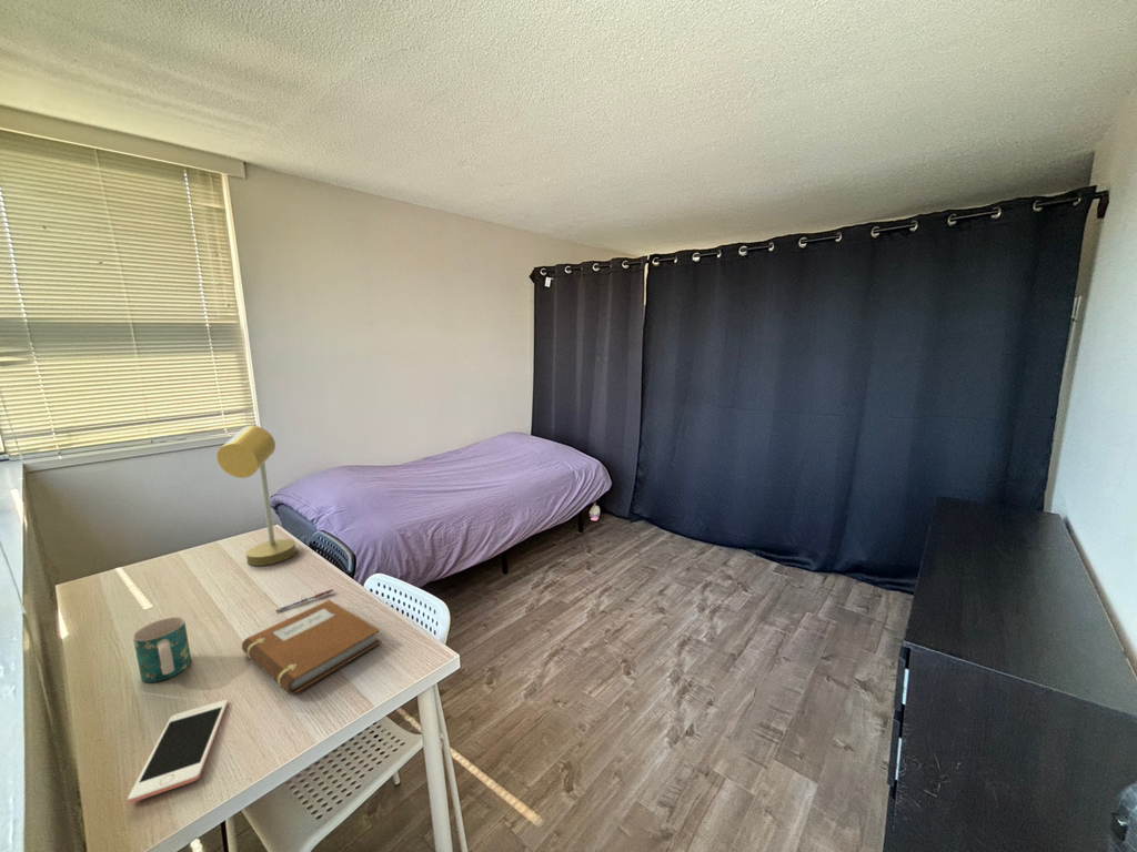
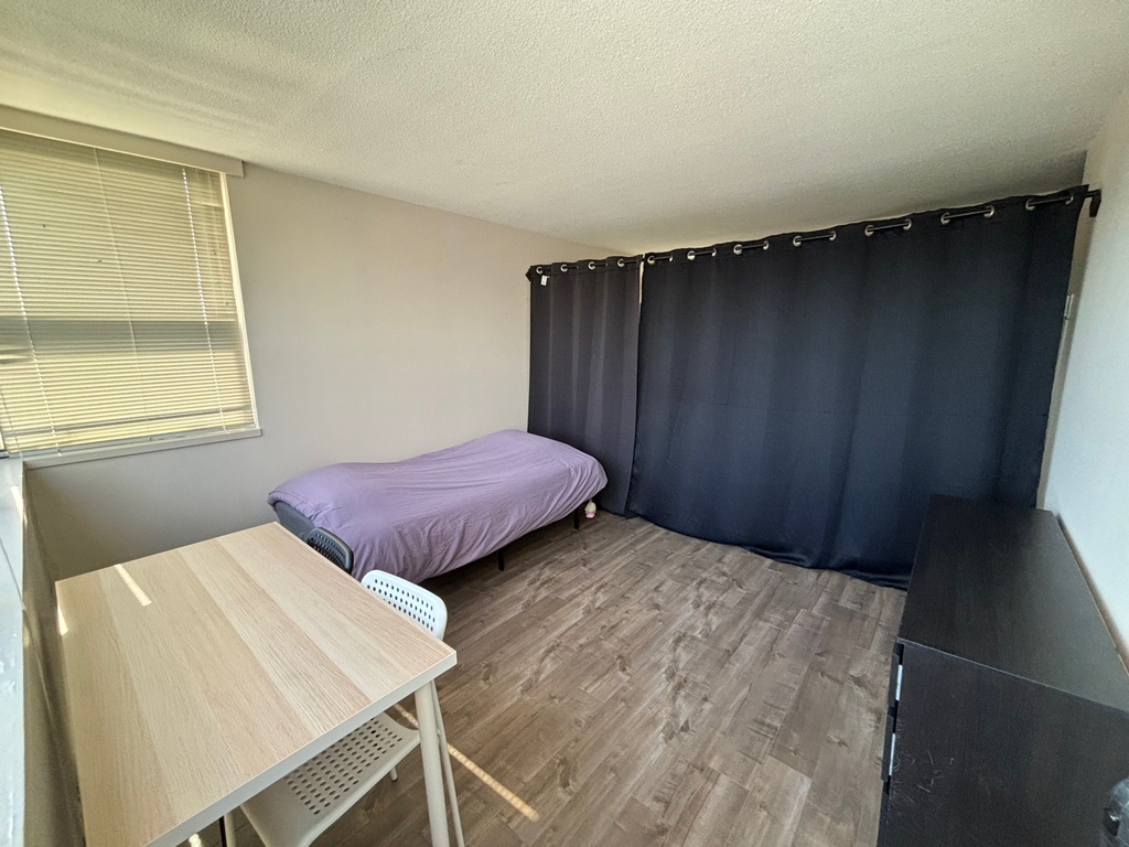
- notebook [241,599,382,696]
- cell phone [127,699,229,804]
- mug [132,616,192,683]
- desk lamp [215,425,298,567]
- pen [275,588,334,613]
